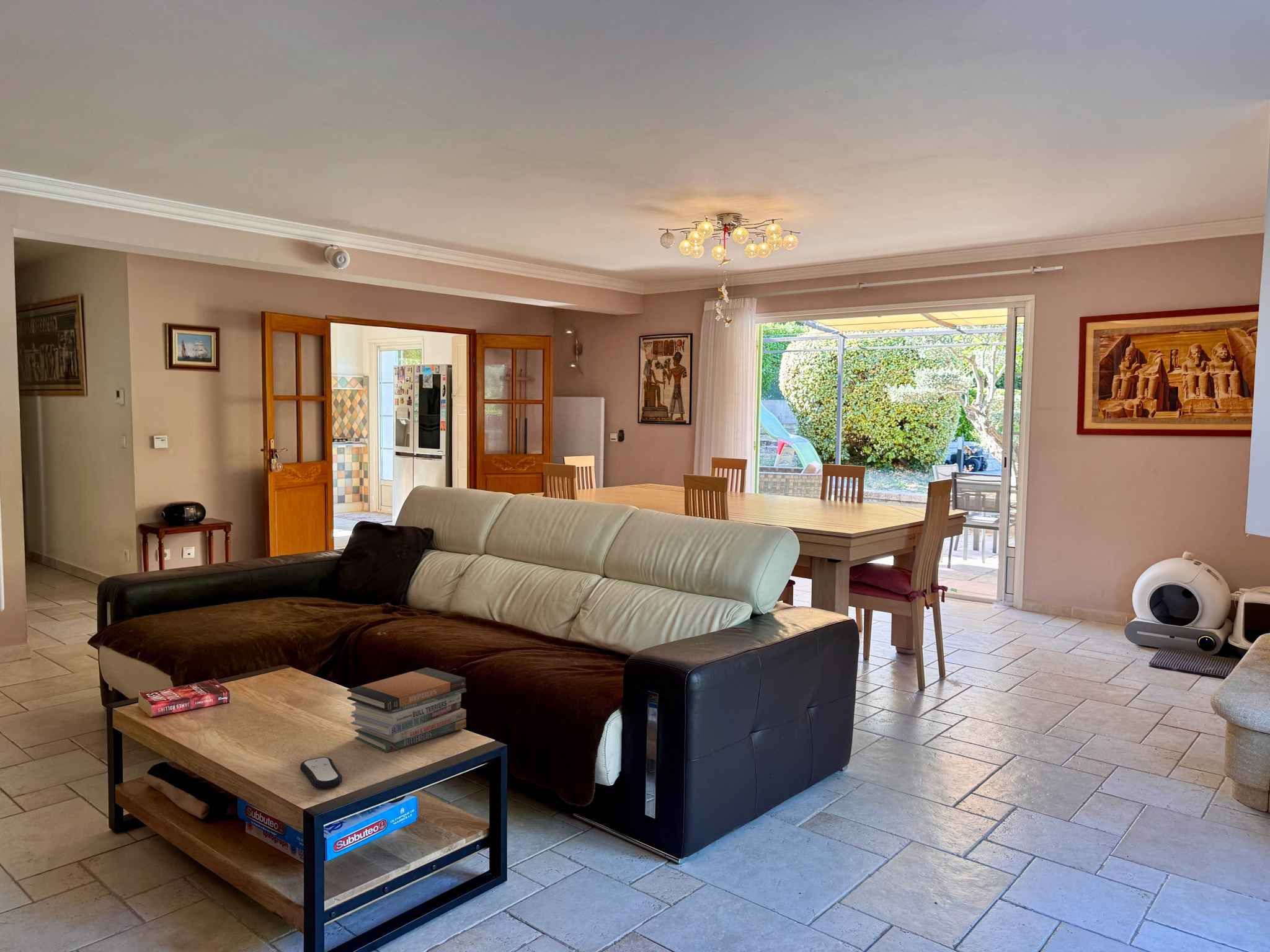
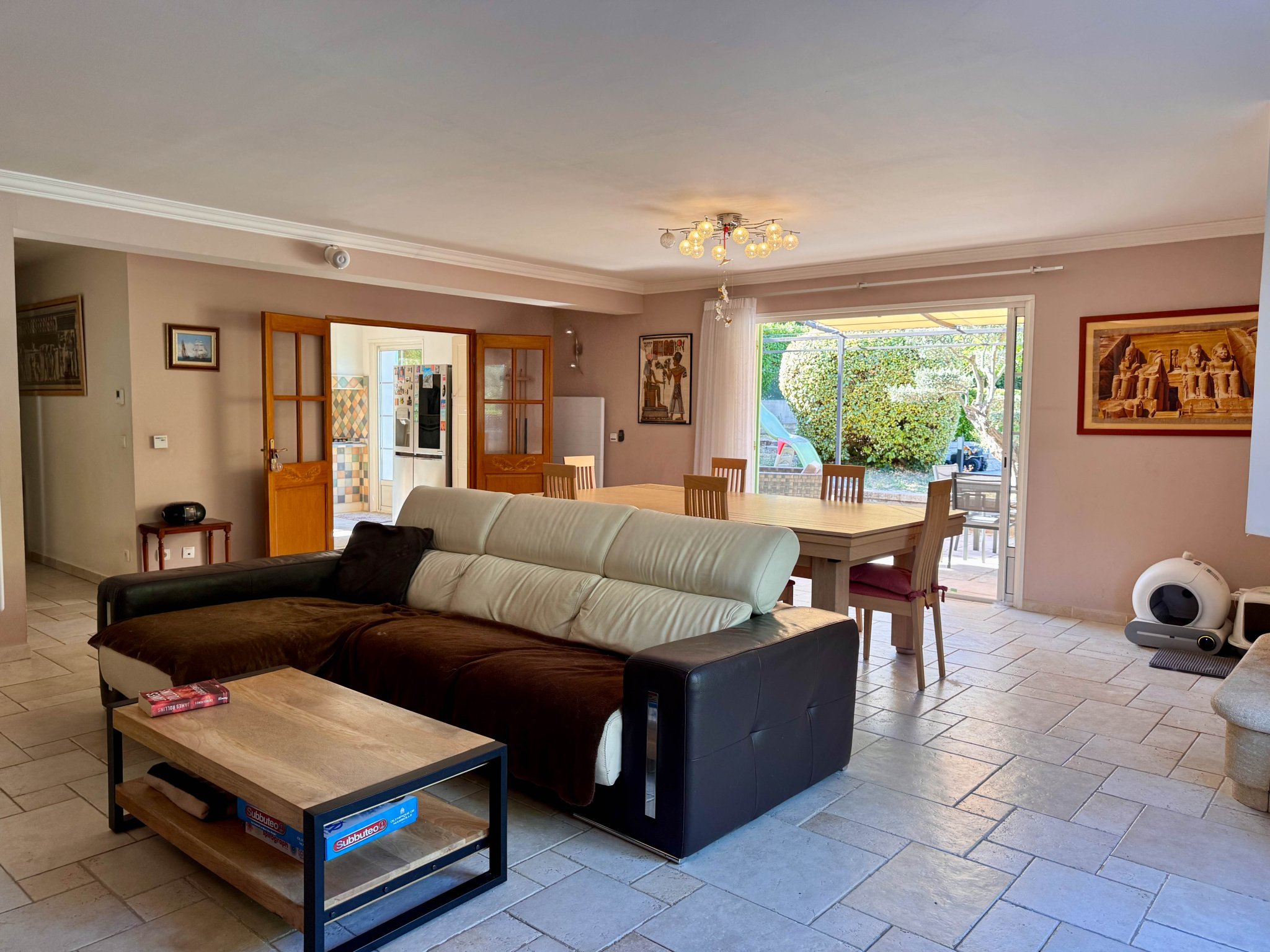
- book stack [347,667,467,754]
- remote control [300,756,343,790]
